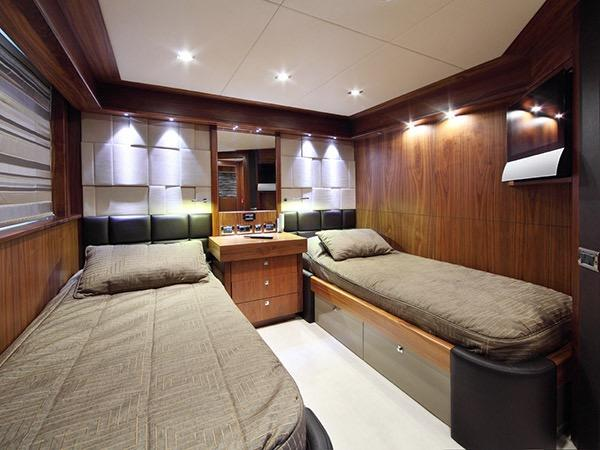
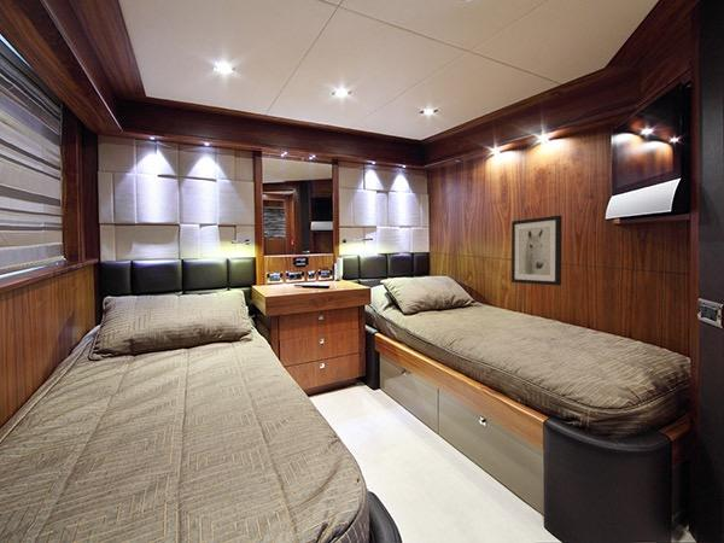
+ wall art [510,215,564,287]
